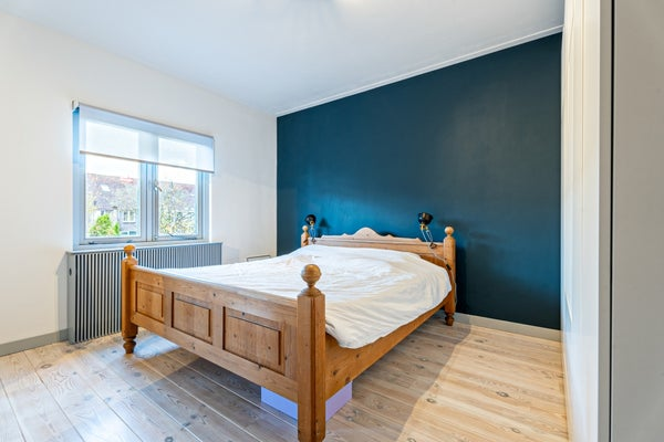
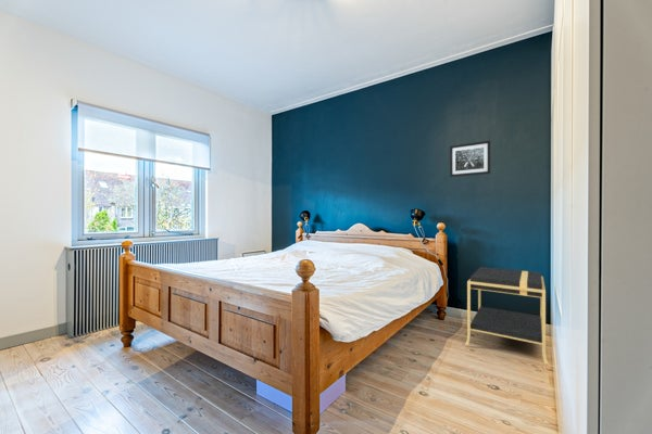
+ nightstand [464,266,549,366]
+ wall art [449,140,491,178]
